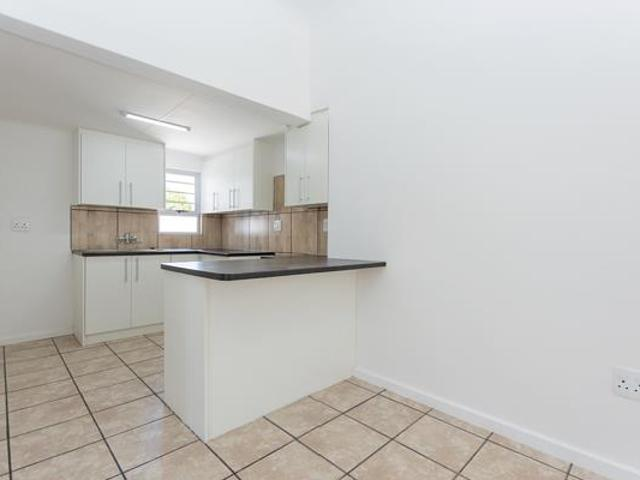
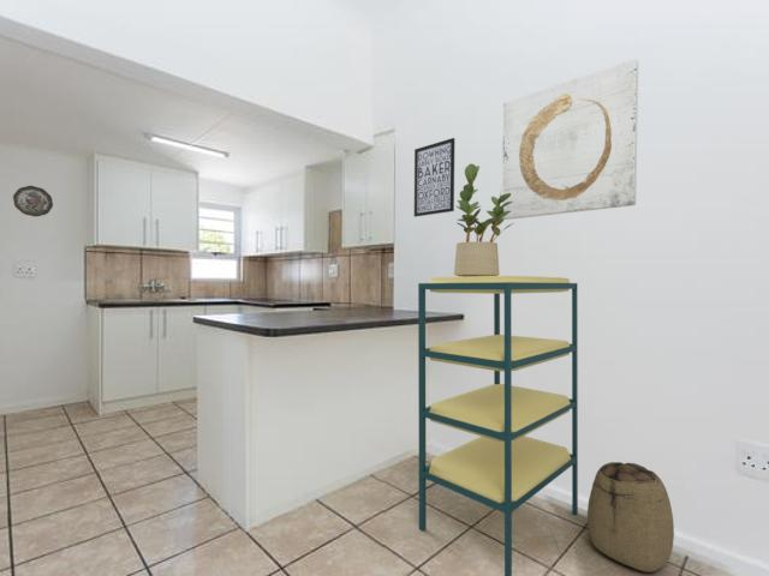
+ wall art [413,137,455,218]
+ potted plant [453,163,514,277]
+ decorative plate [12,185,54,217]
+ burlap sack [586,461,675,574]
+ wall art [501,58,639,221]
+ shelving unit [417,275,579,576]
